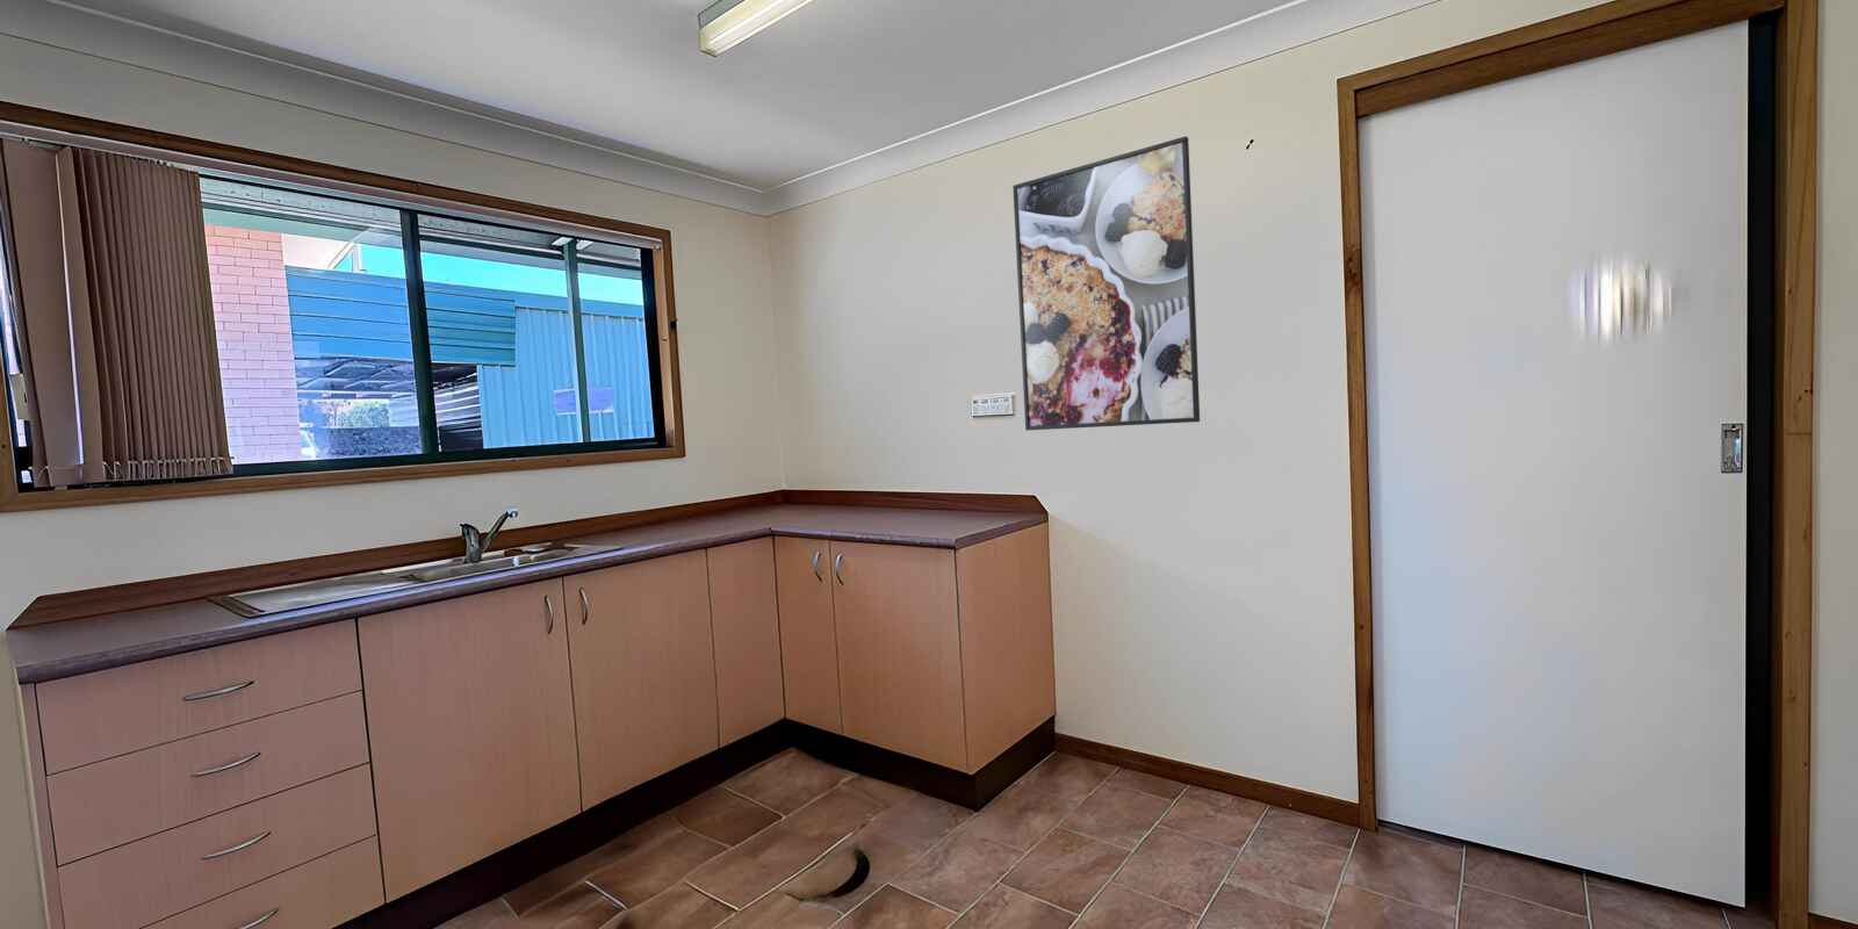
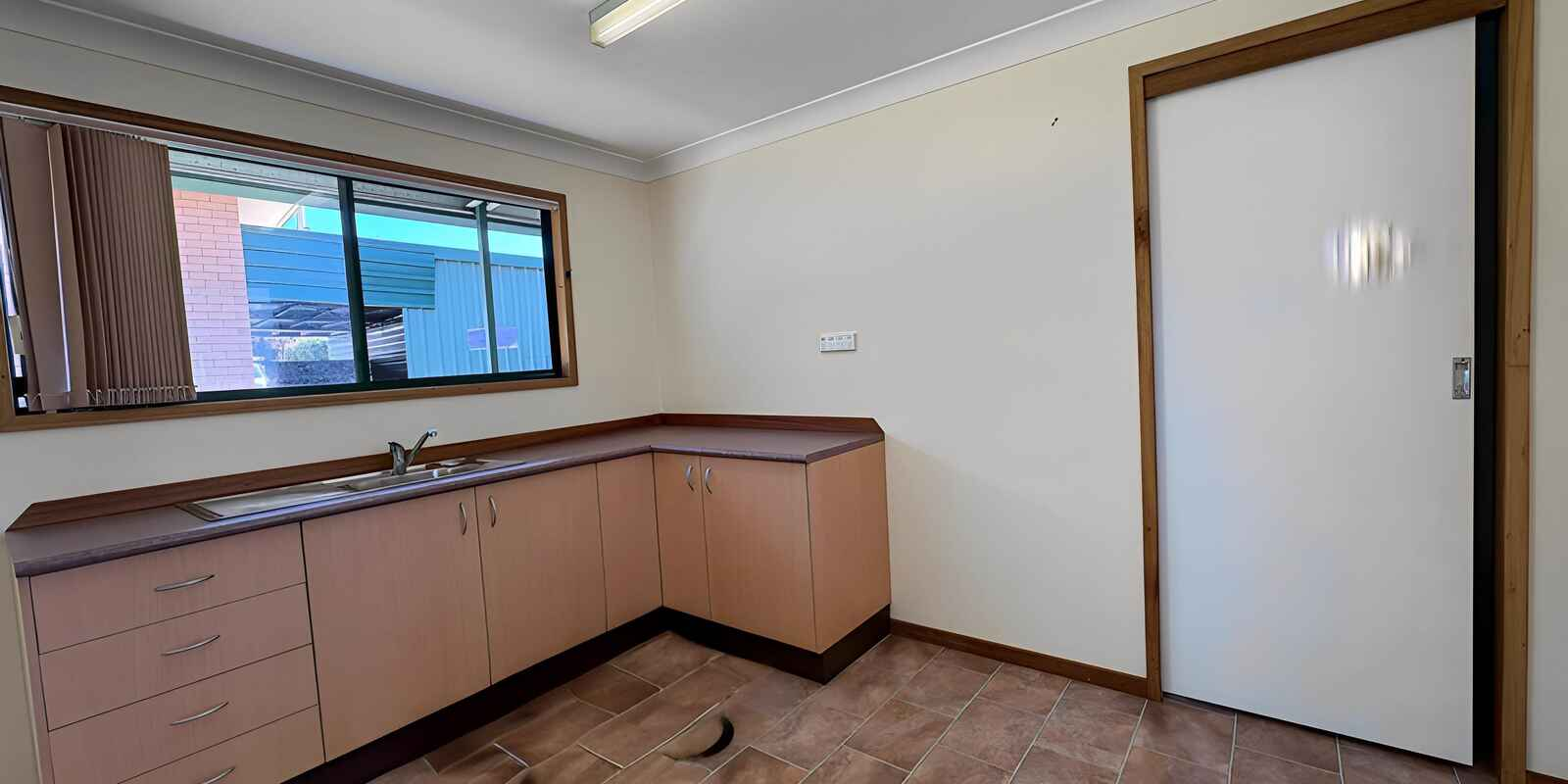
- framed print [1012,135,1200,433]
